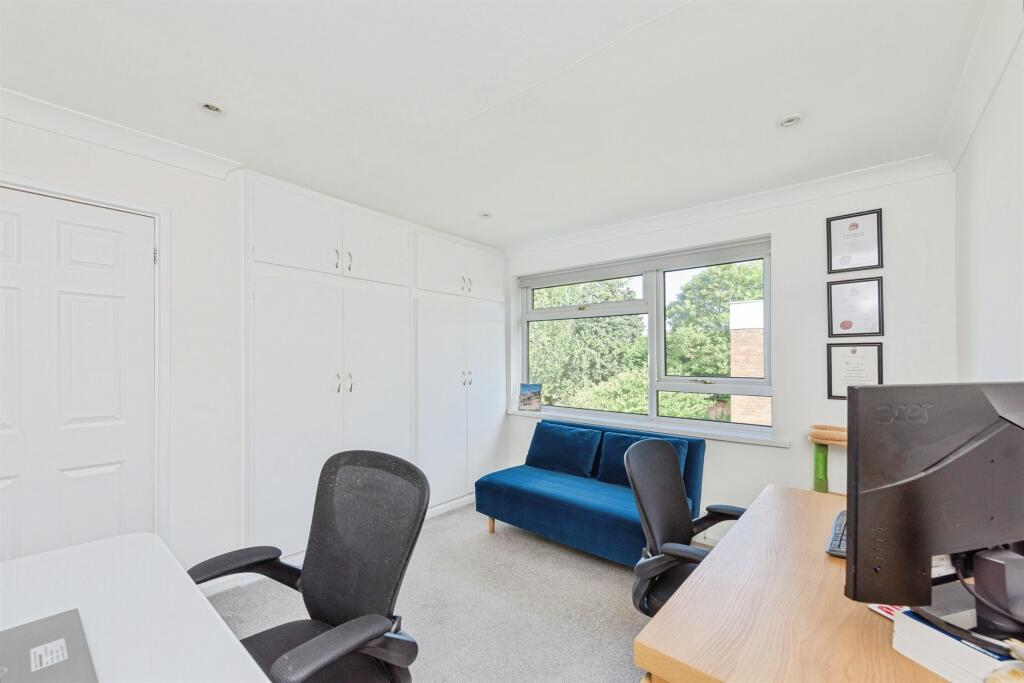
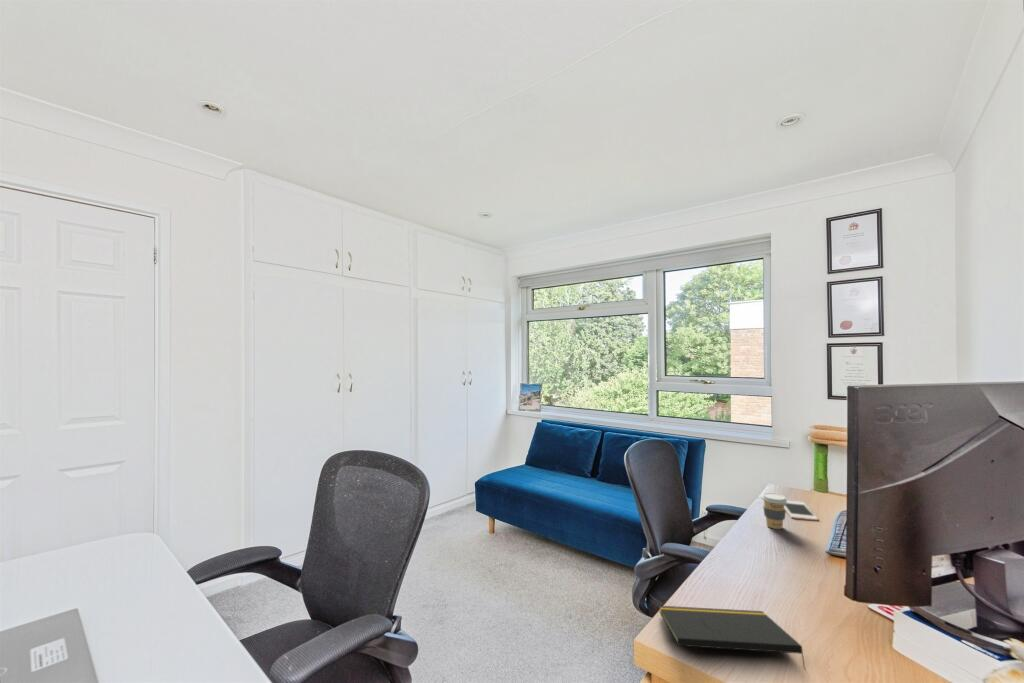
+ notepad [658,605,806,669]
+ coffee cup [760,492,788,530]
+ cell phone [784,500,819,521]
